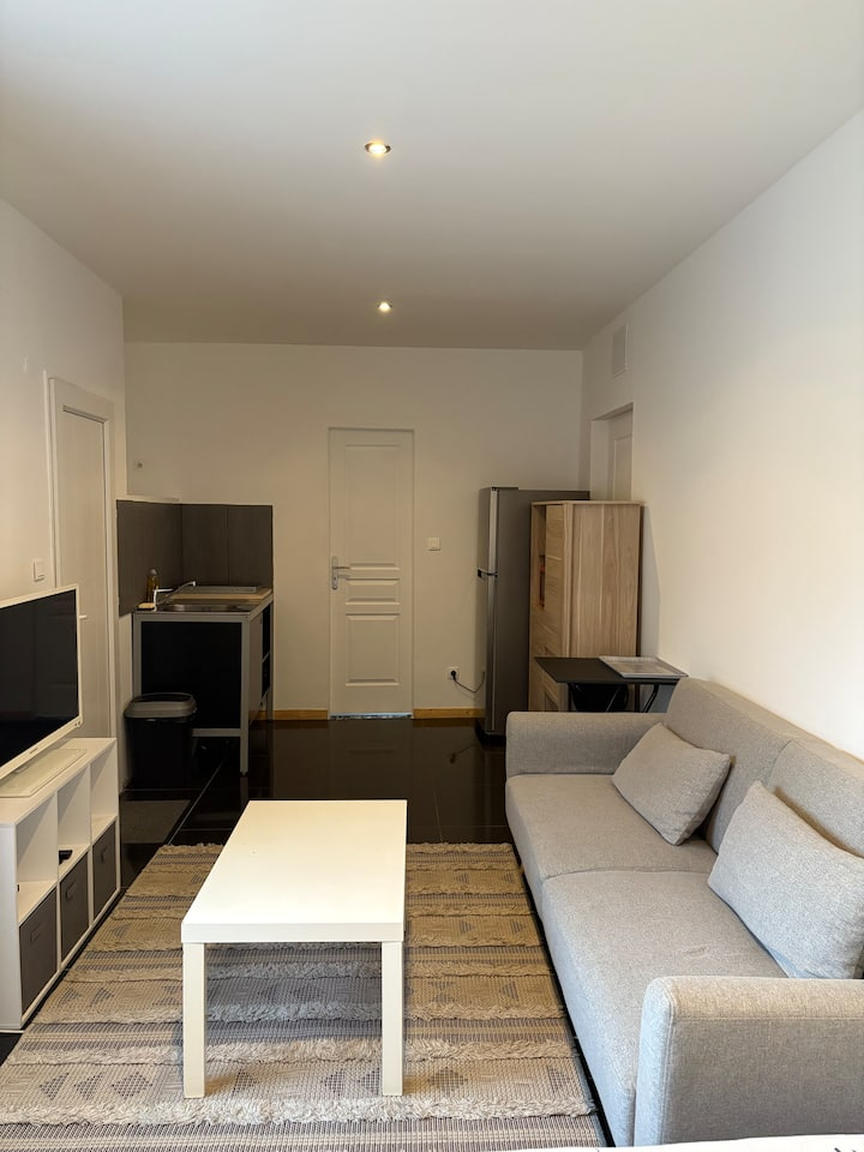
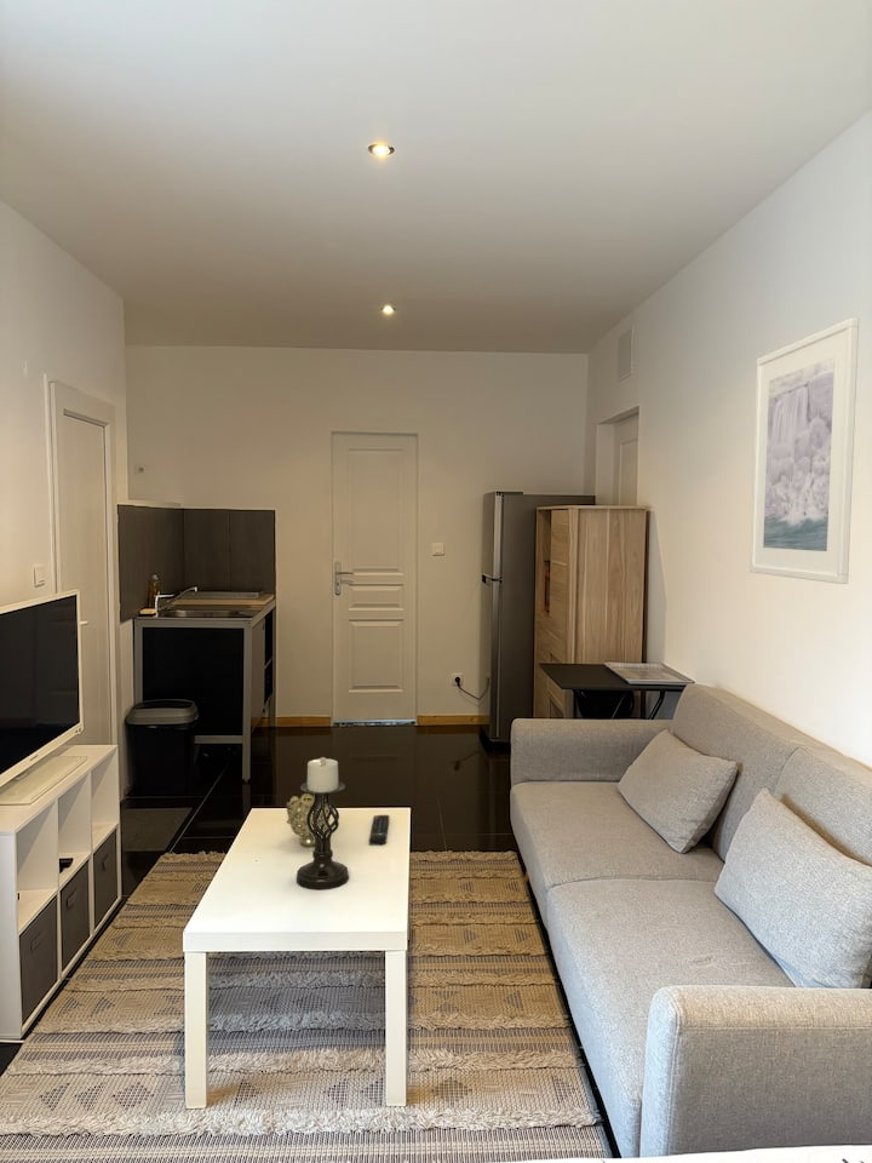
+ remote control [368,814,390,847]
+ candle holder [296,756,350,892]
+ decorative bowl [285,792,334,848]
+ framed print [748,317,860,585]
